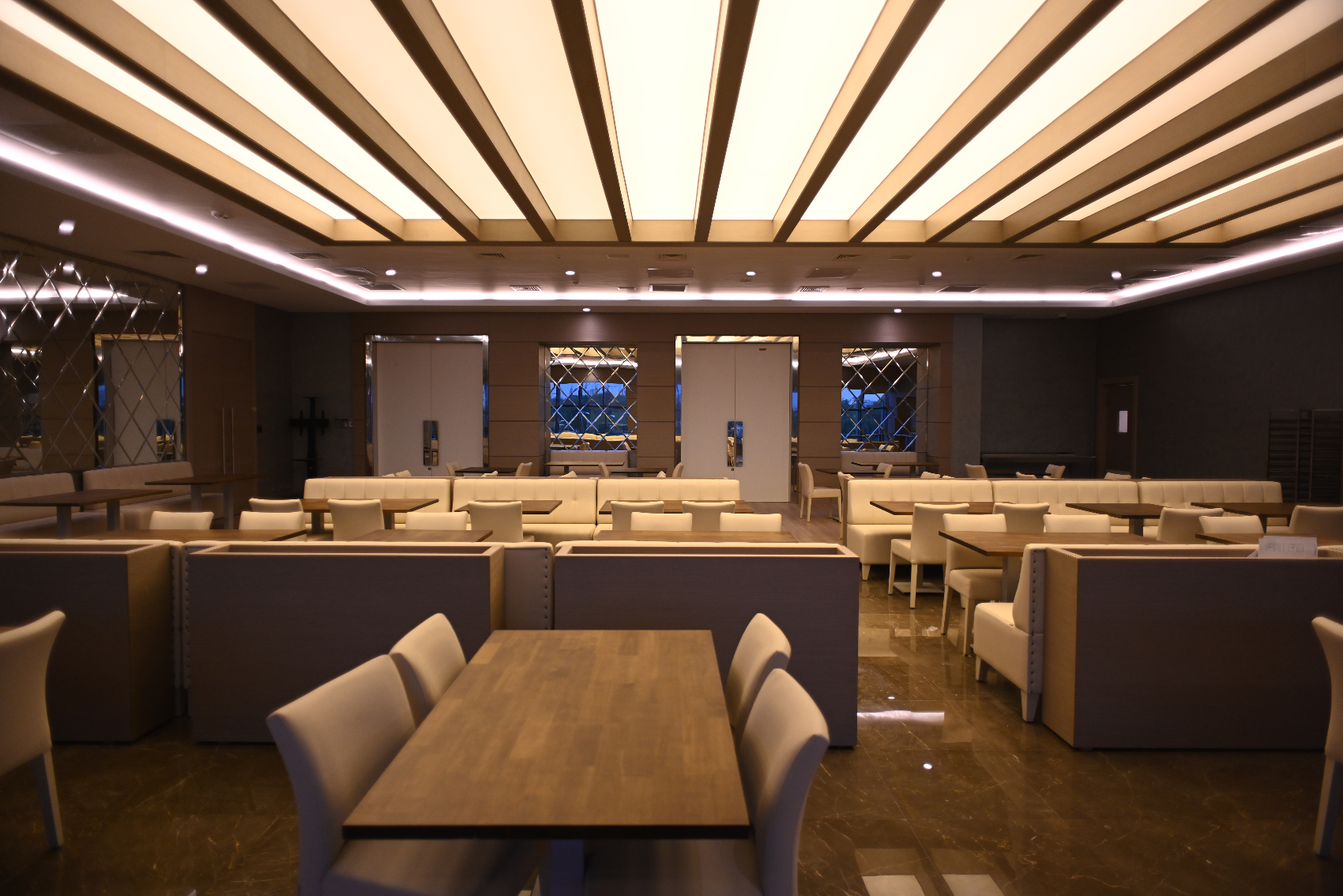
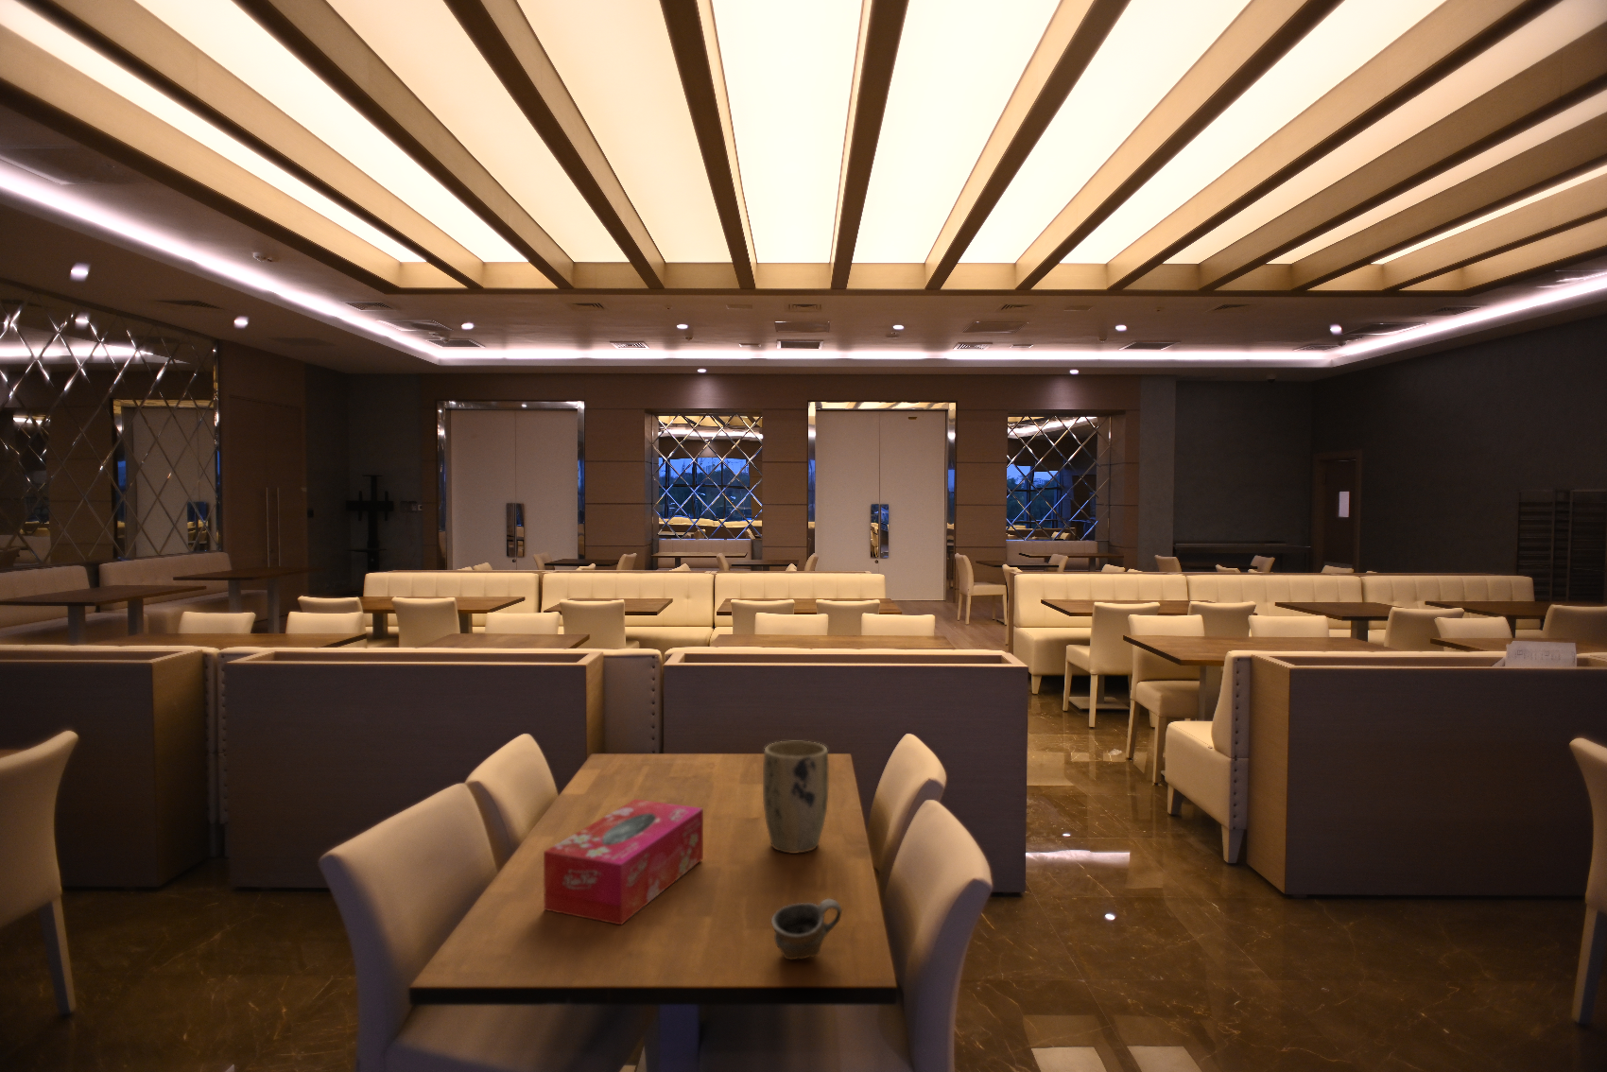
+ tissue box [542,798,705,926]
+ cup [771,899,844,961]
+ plant pot [762,741,830,854]
